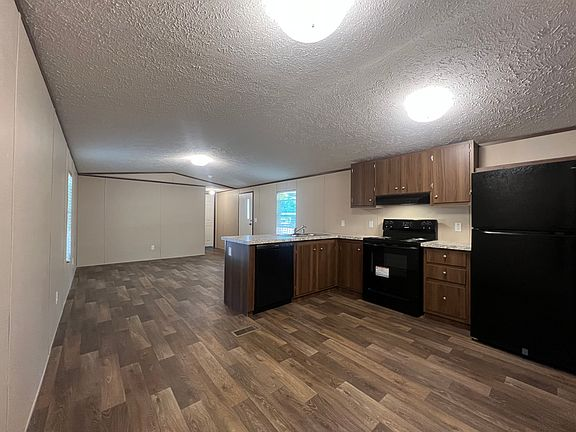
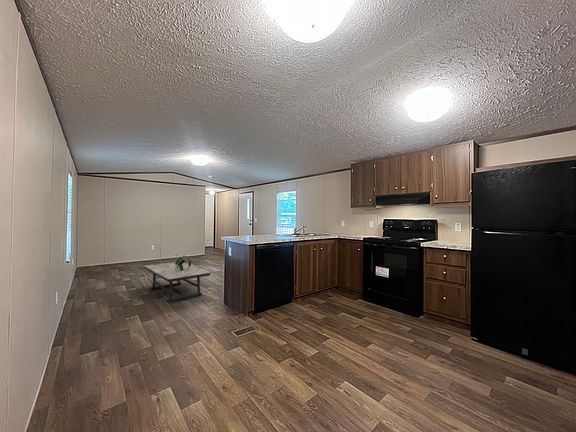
+ coffee table [143,261,212,303]
+ decorative globe [174,253,192,270]
